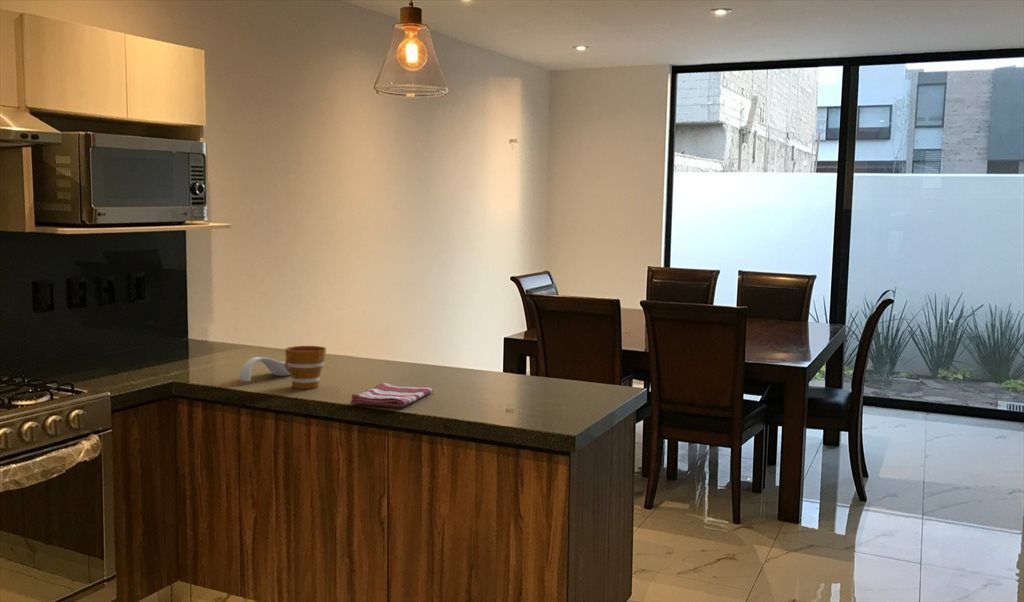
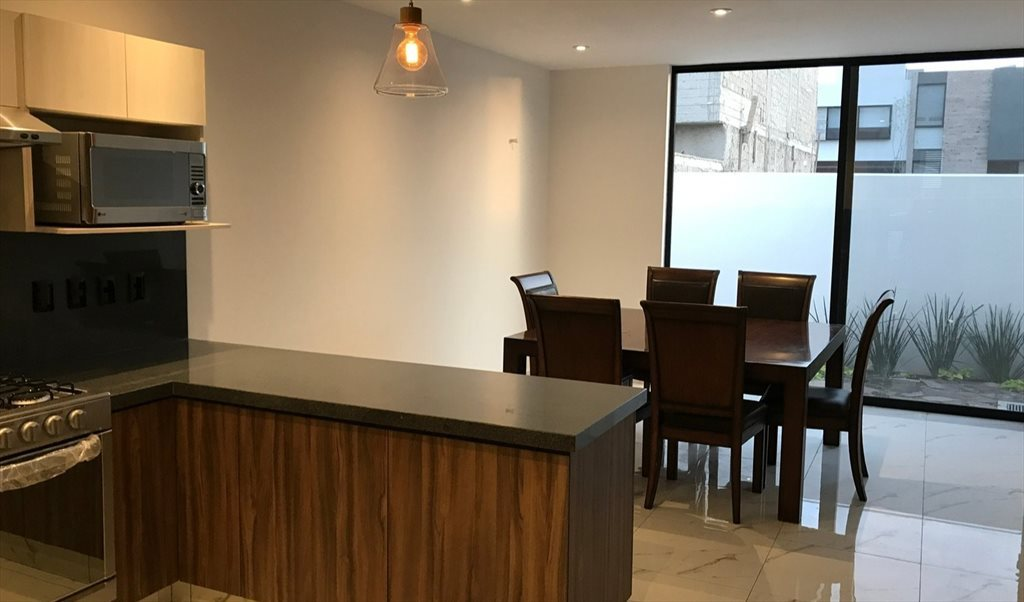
- dish towel [350,382,434,408]
- cup [284,345,327,390]
- spoon rest [238,356,291,382]
